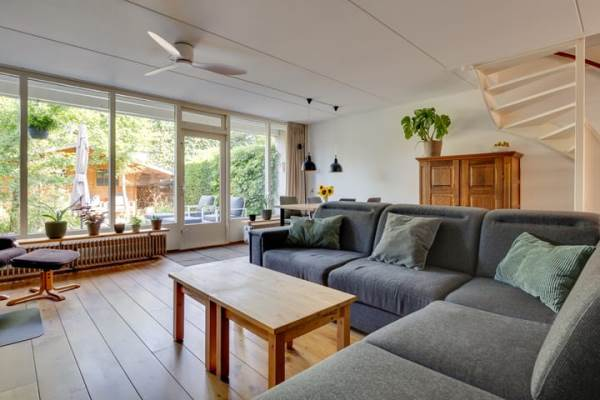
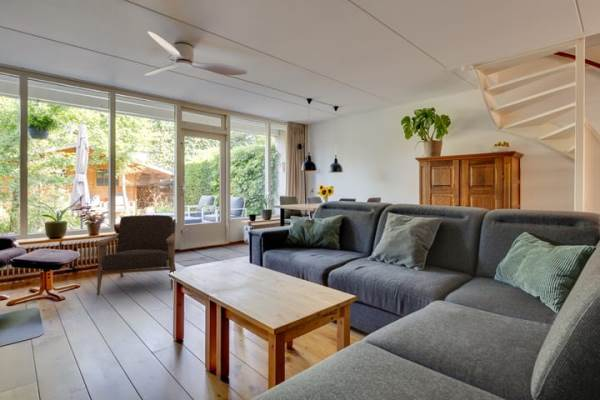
+ armchair [95,214,177,296]
